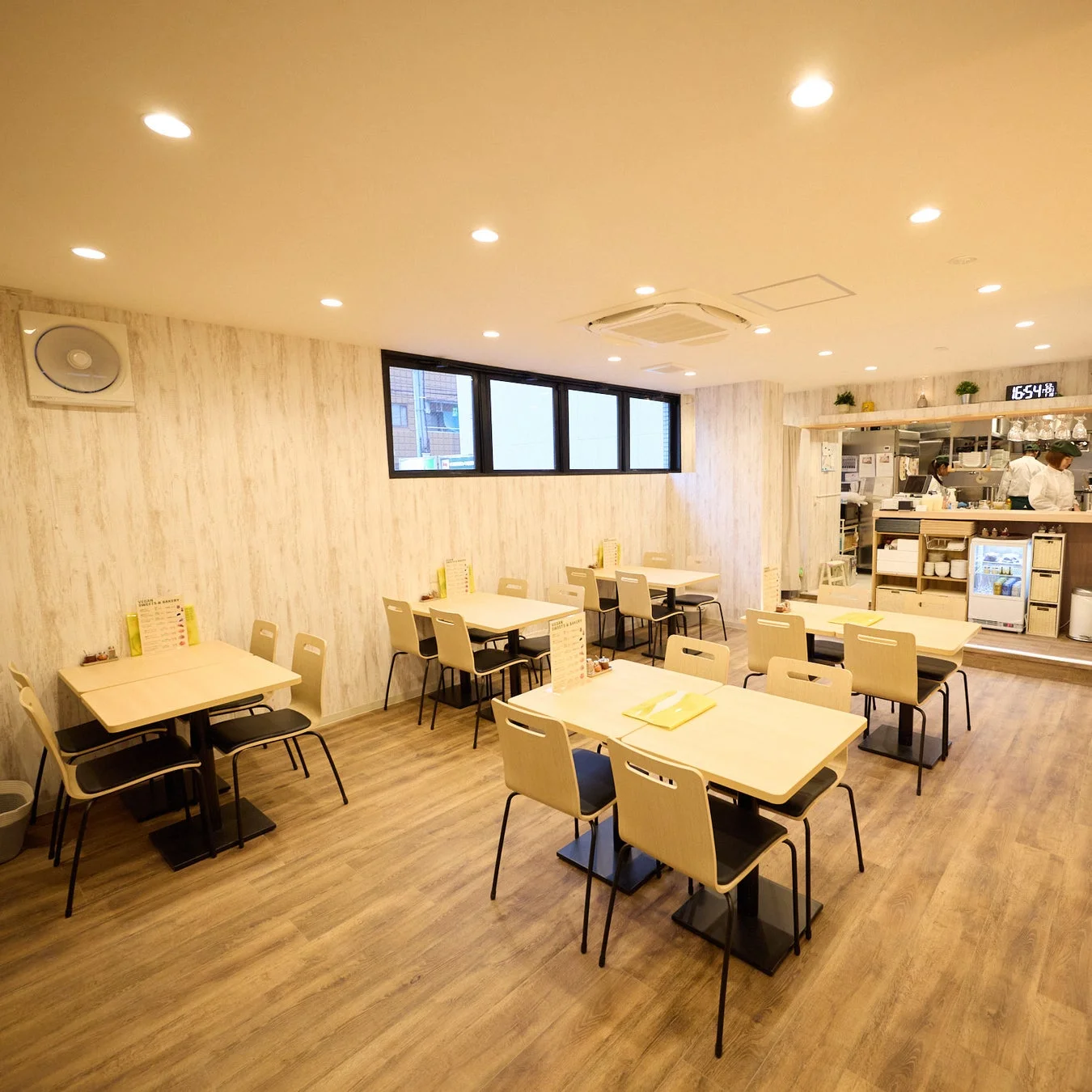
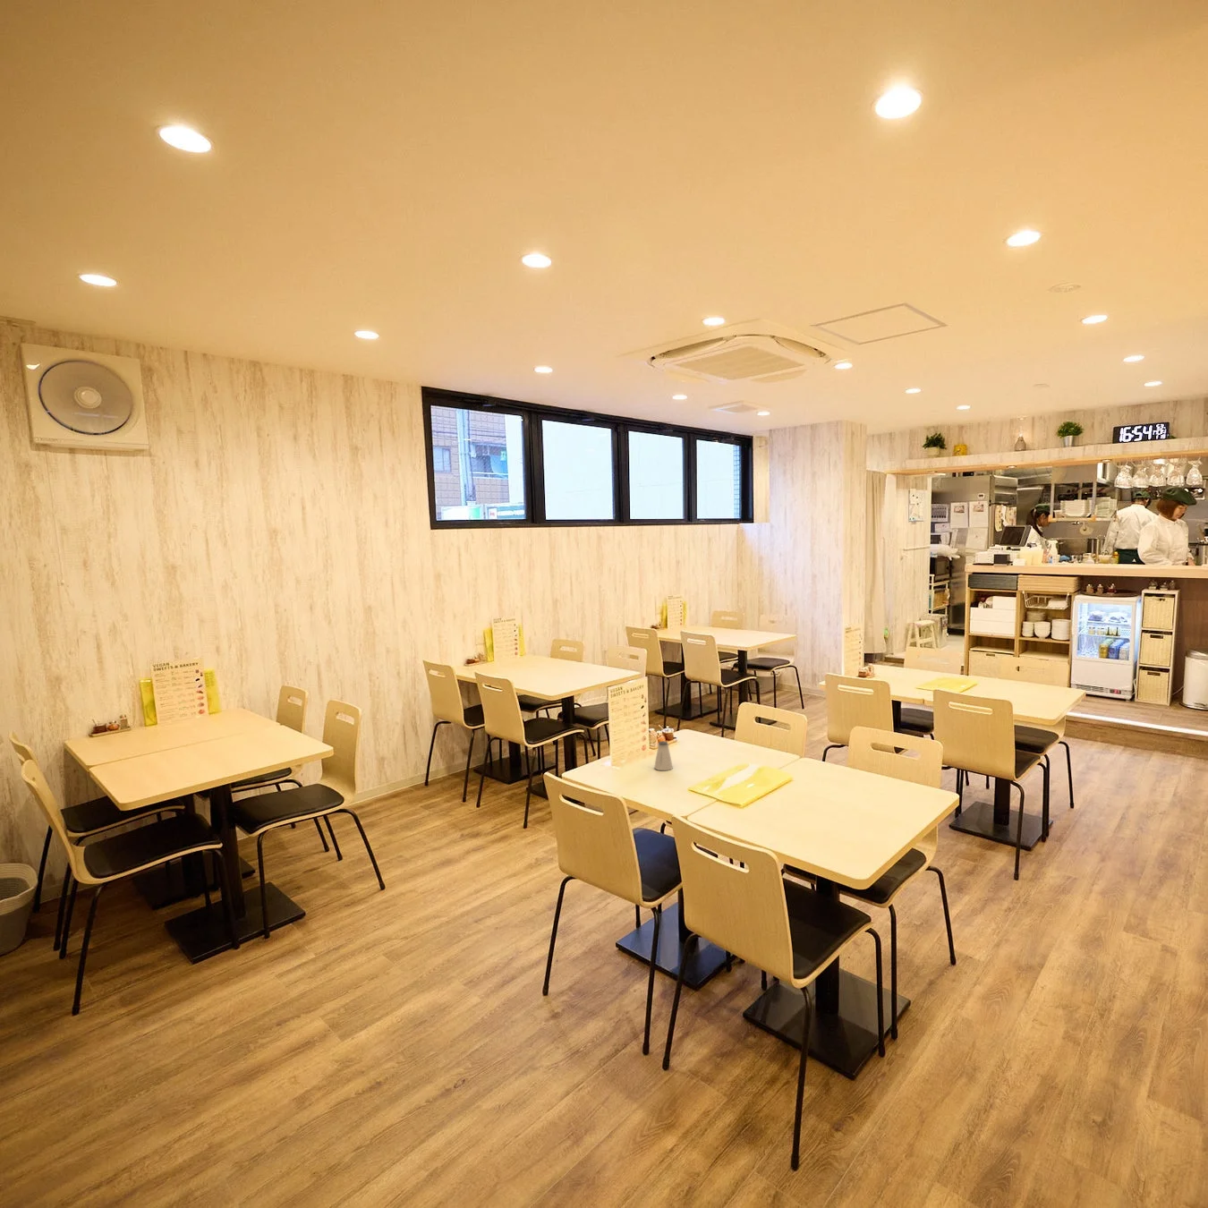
+ saltshaker [653,740,674,771]
